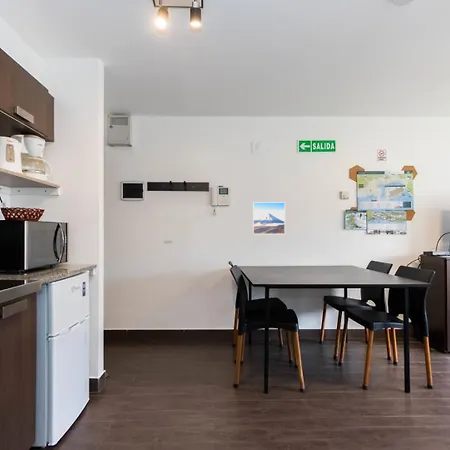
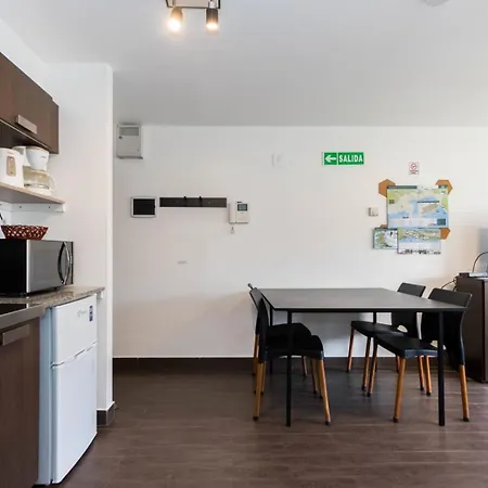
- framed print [252,201,286,235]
